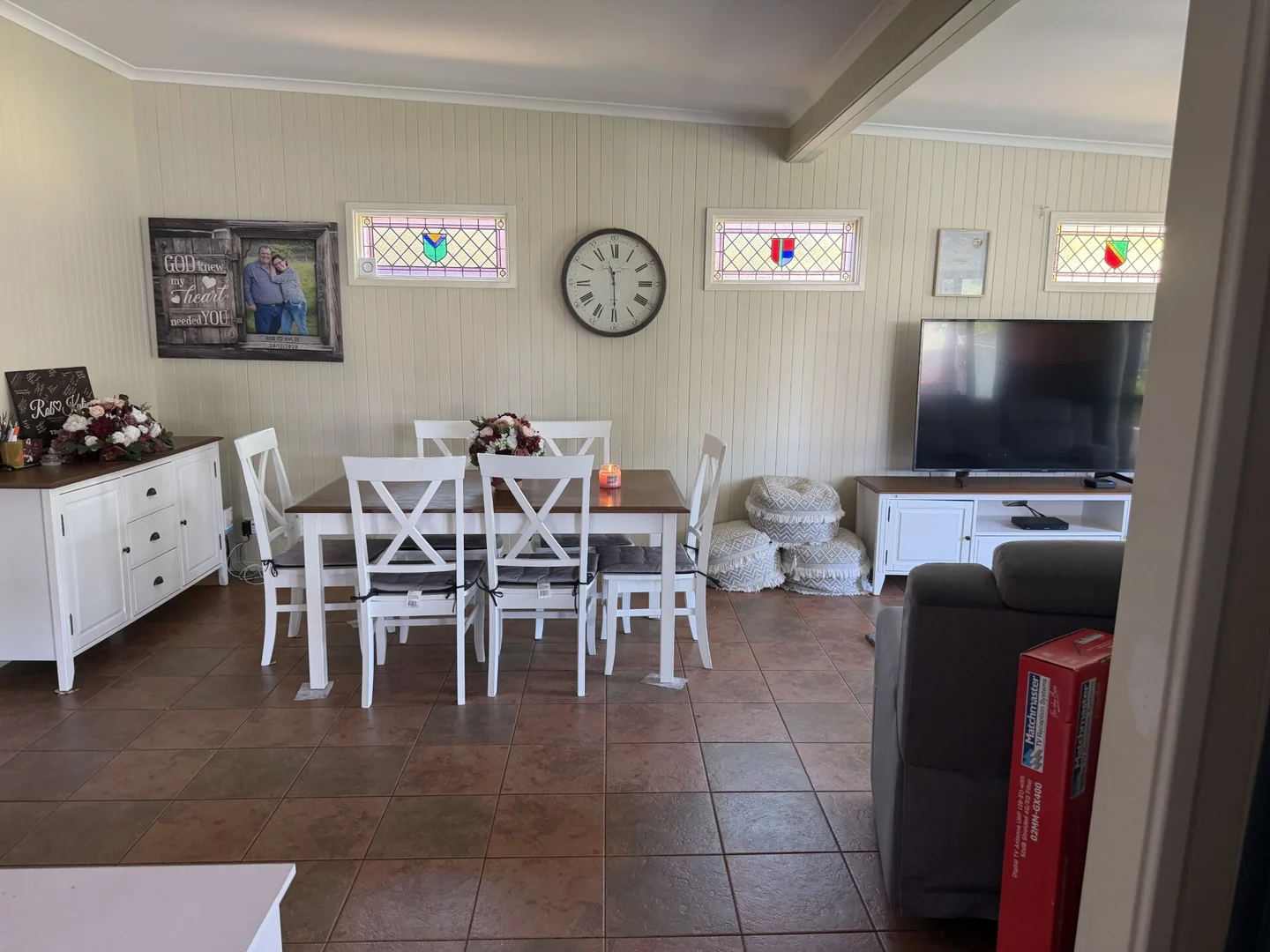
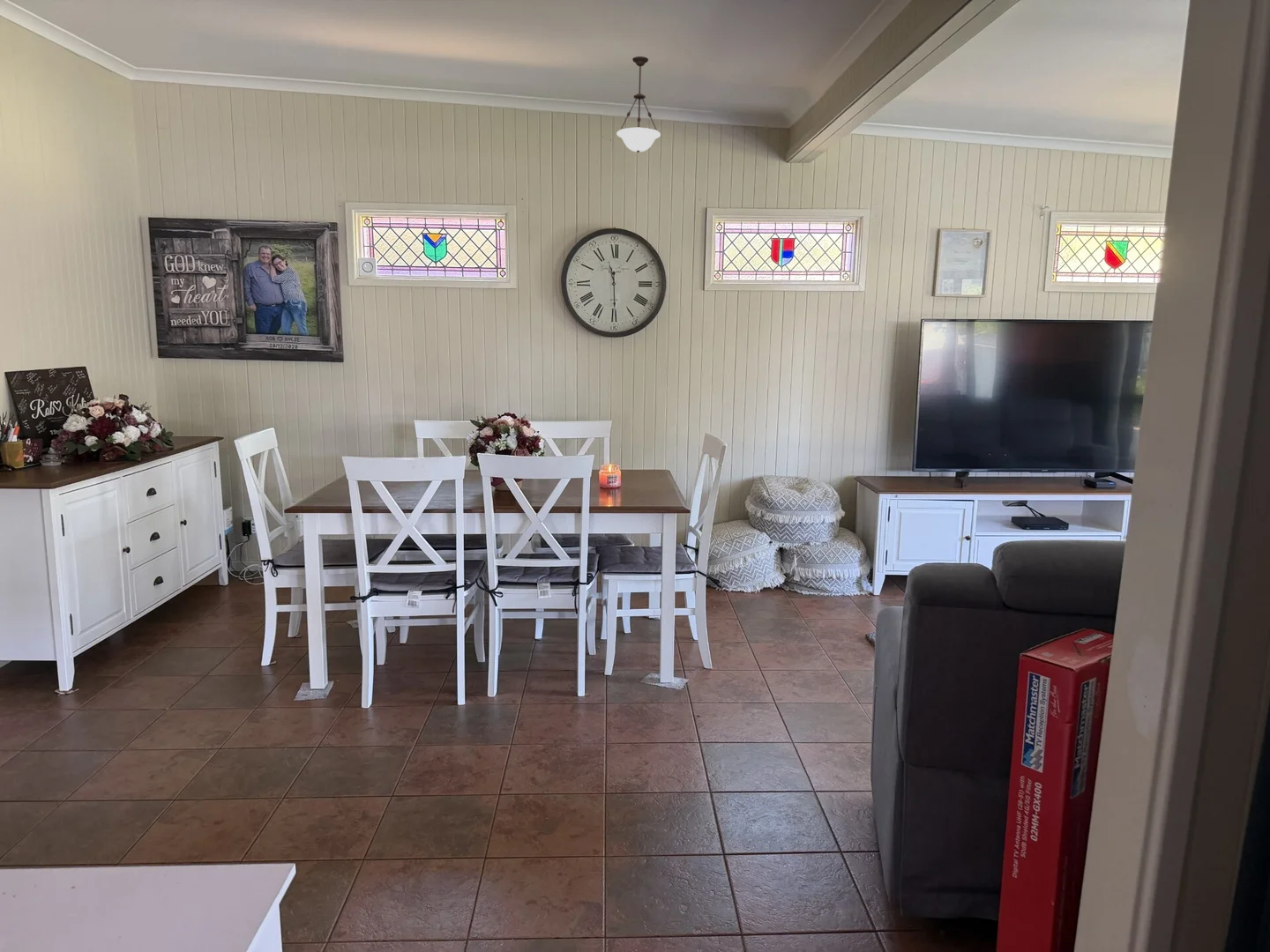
+ pendant light [616,56,661,153]
